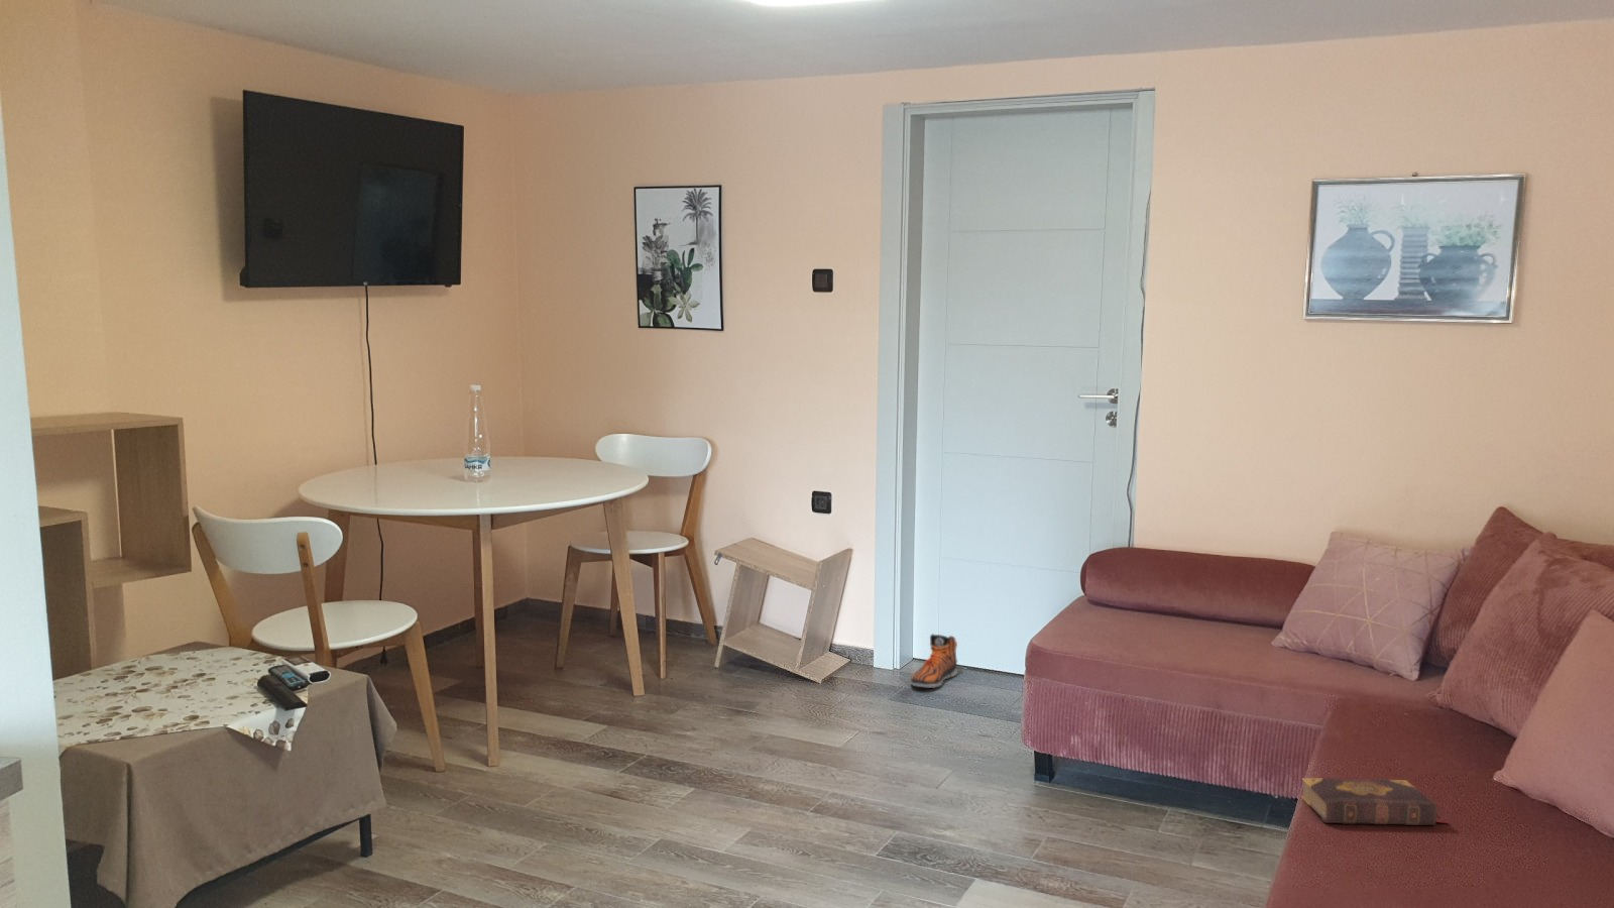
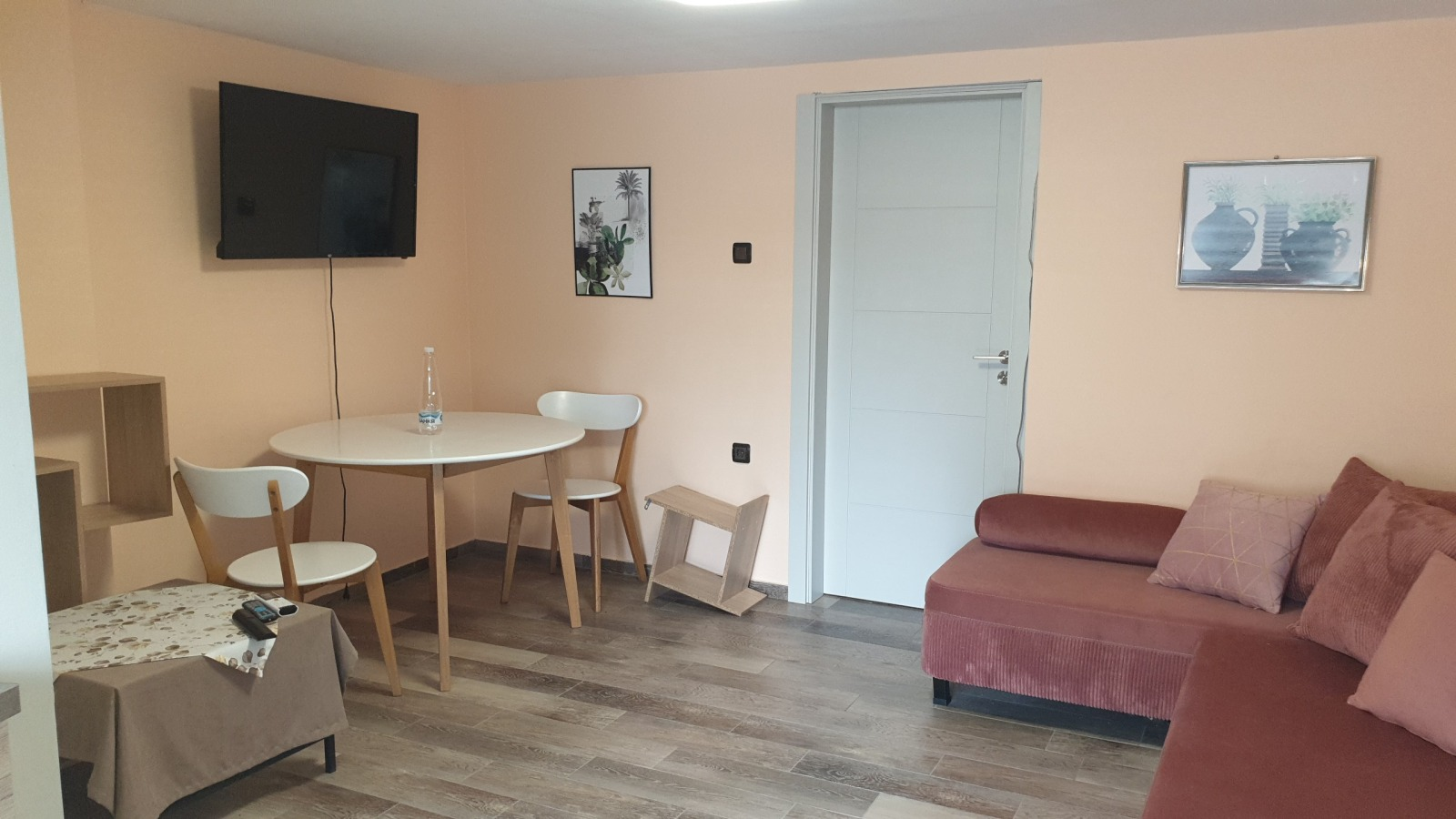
- sneaker [909,633,958,690]
- book [1300,777,1450,826]
